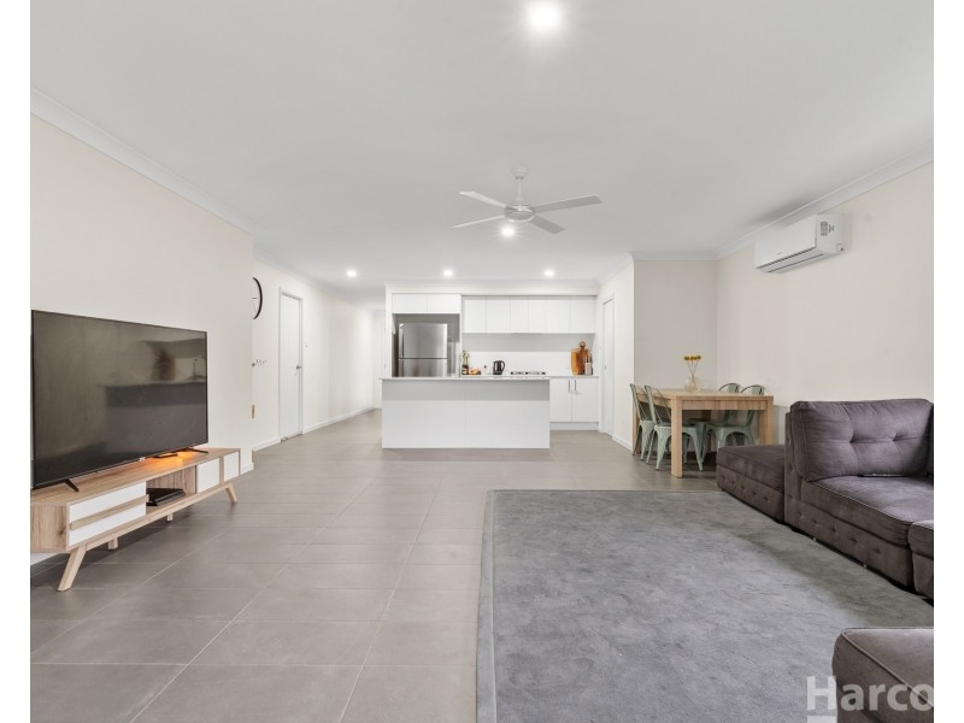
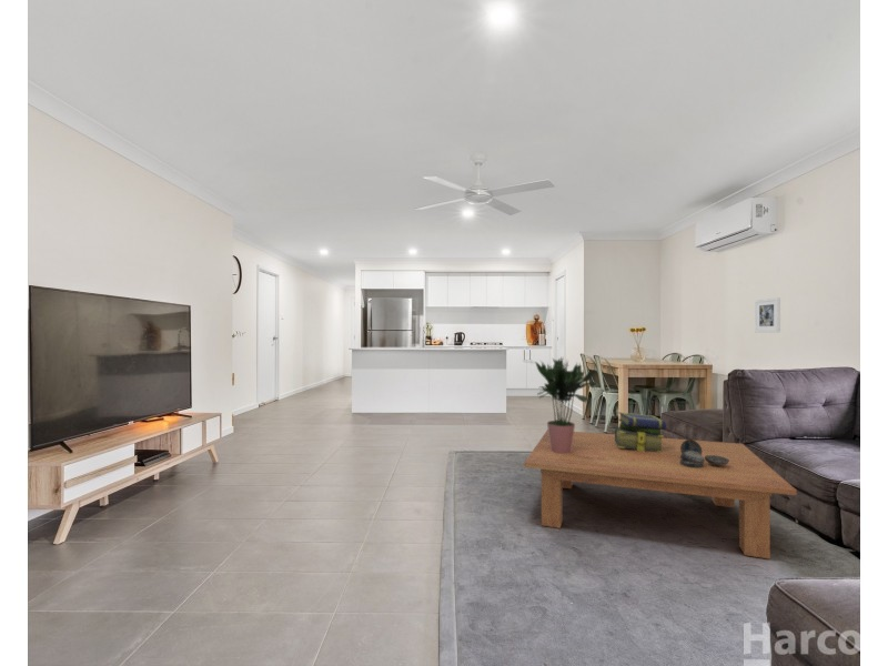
+ stack of books [614,412,667,452]
+ decorative bowl [679,438,729,467]
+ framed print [754,296,781,333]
+ potted plant [534,355,598,454]
+ coffee table [523,428,798,561]
